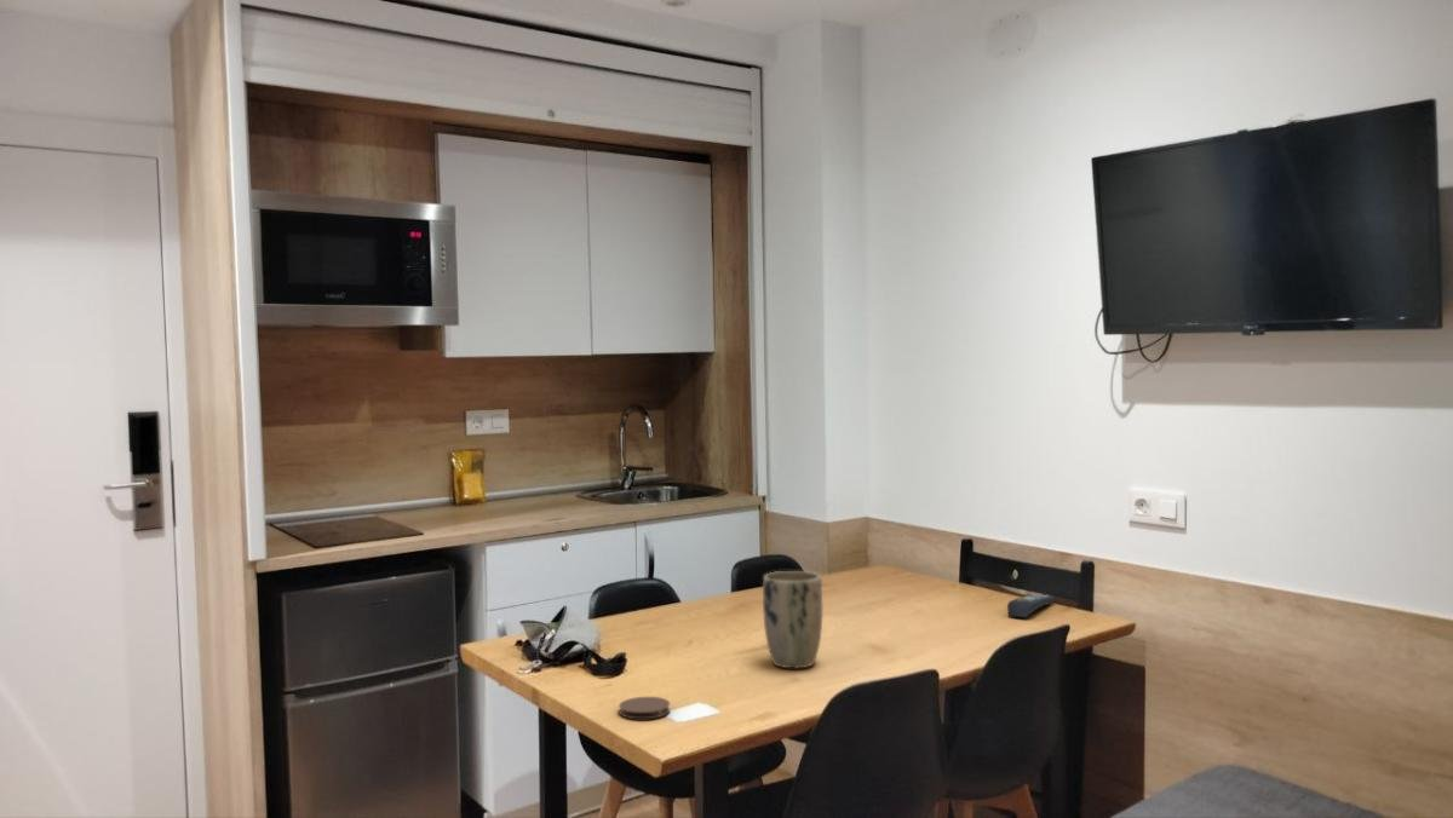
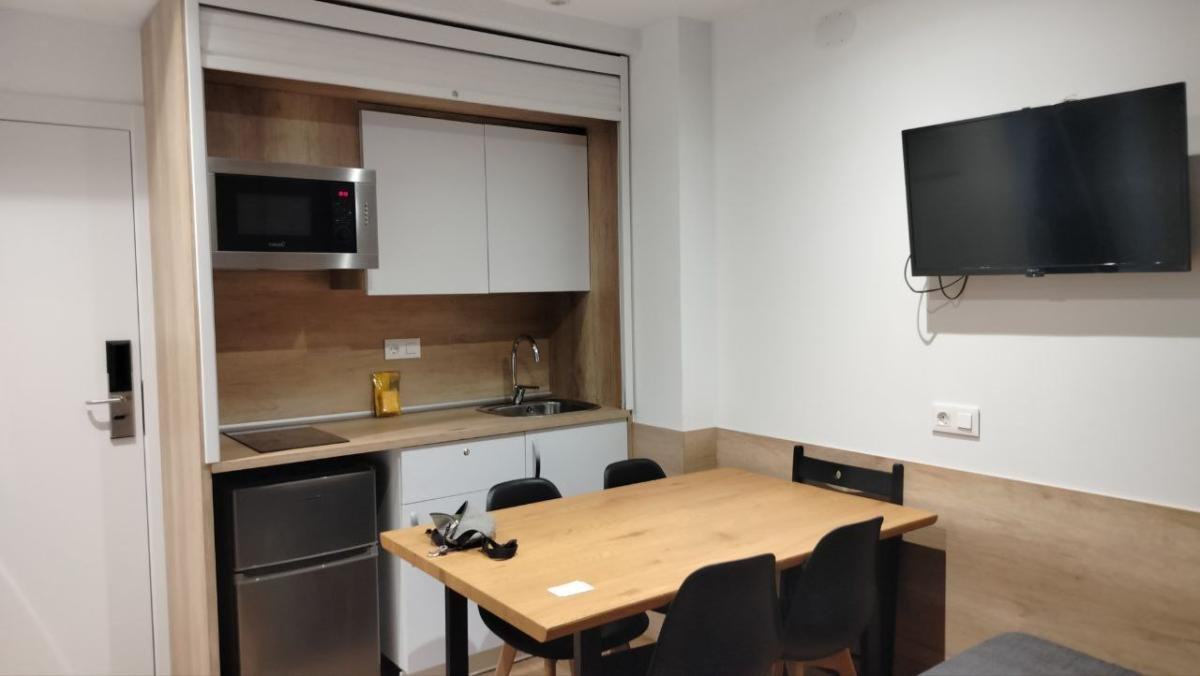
- plant pot [762,570,823,670]
- coaster [618,696,671,720]
- remote control [1006,593,1056,618]
